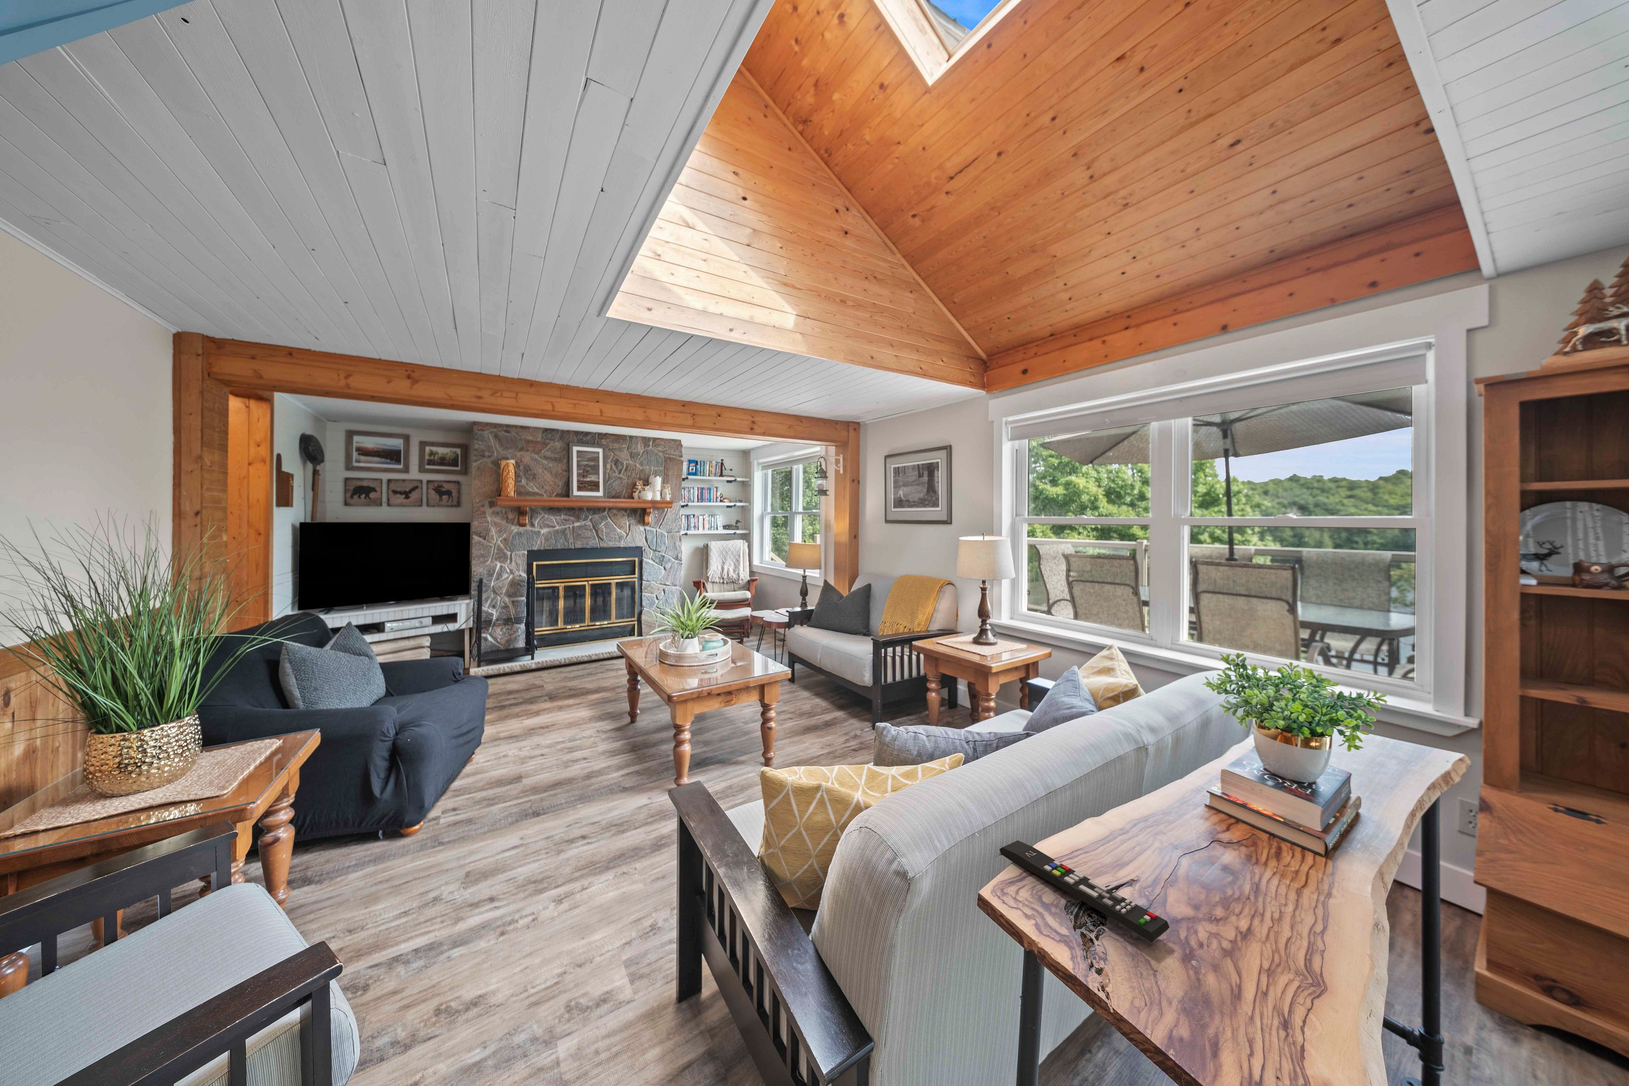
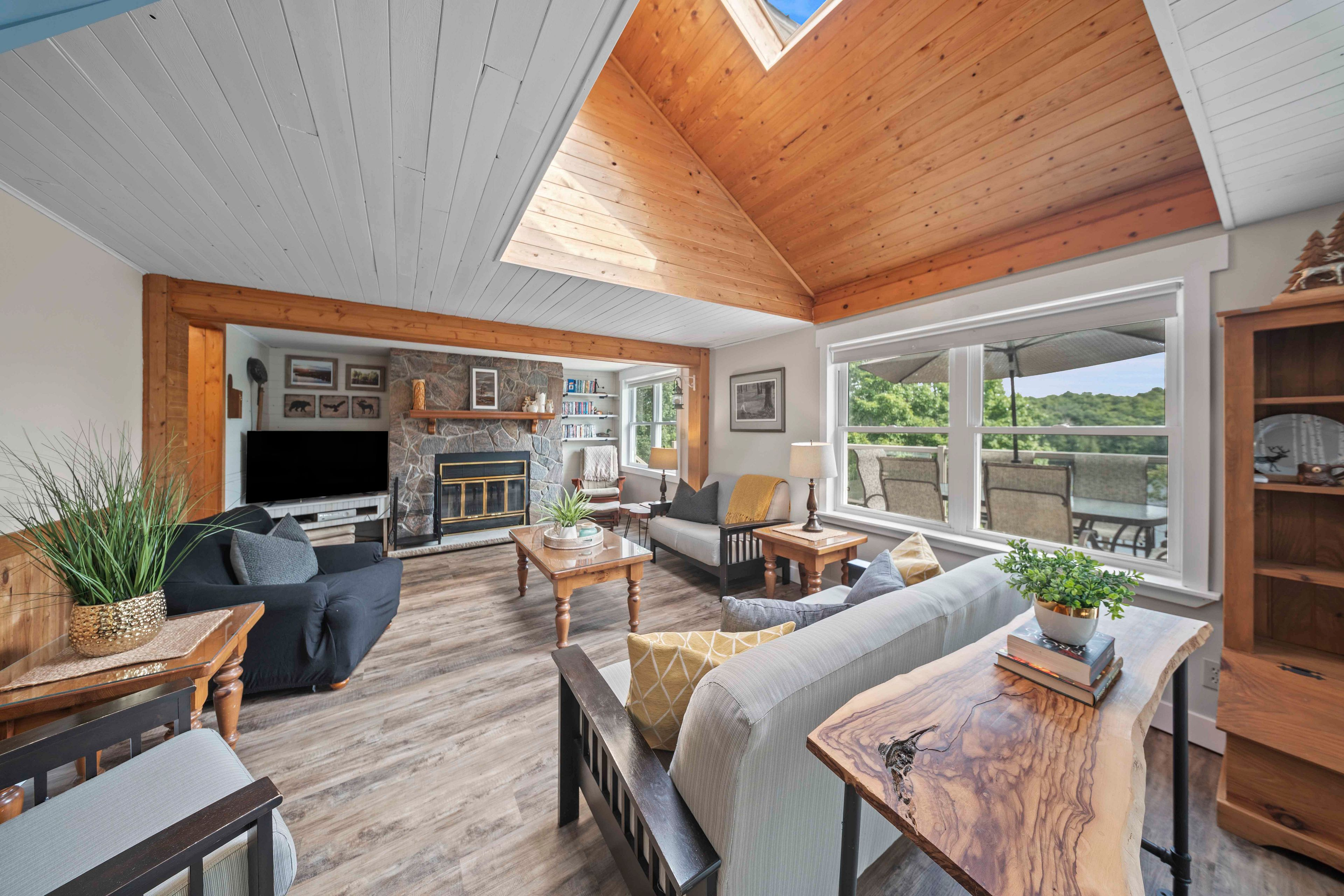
- remote control [999,840,1170,943]
